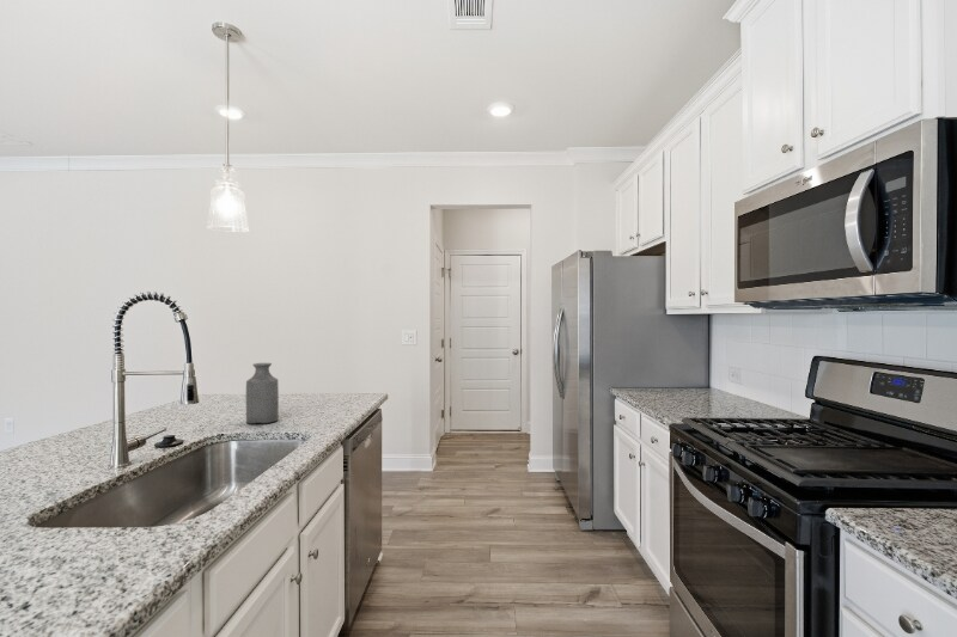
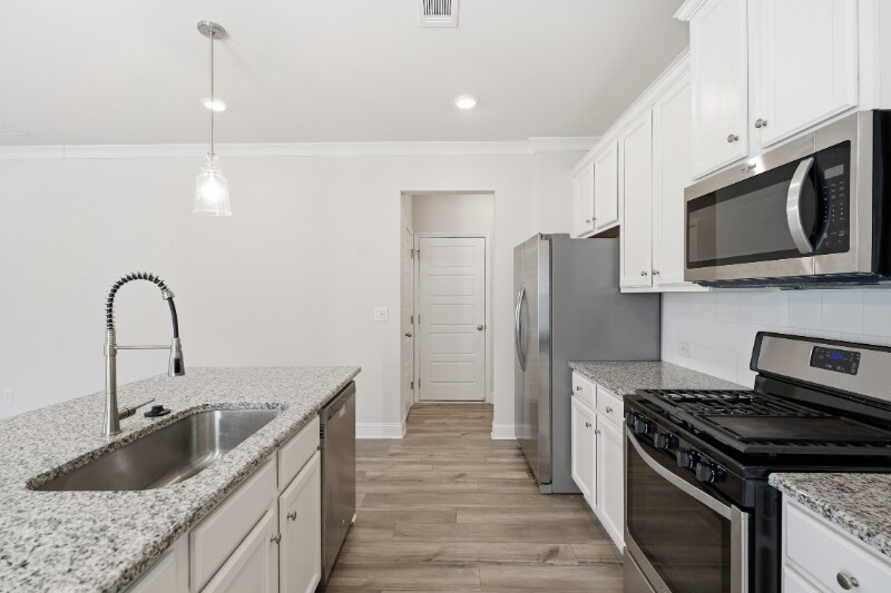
- bottle [245,362,280,425]
